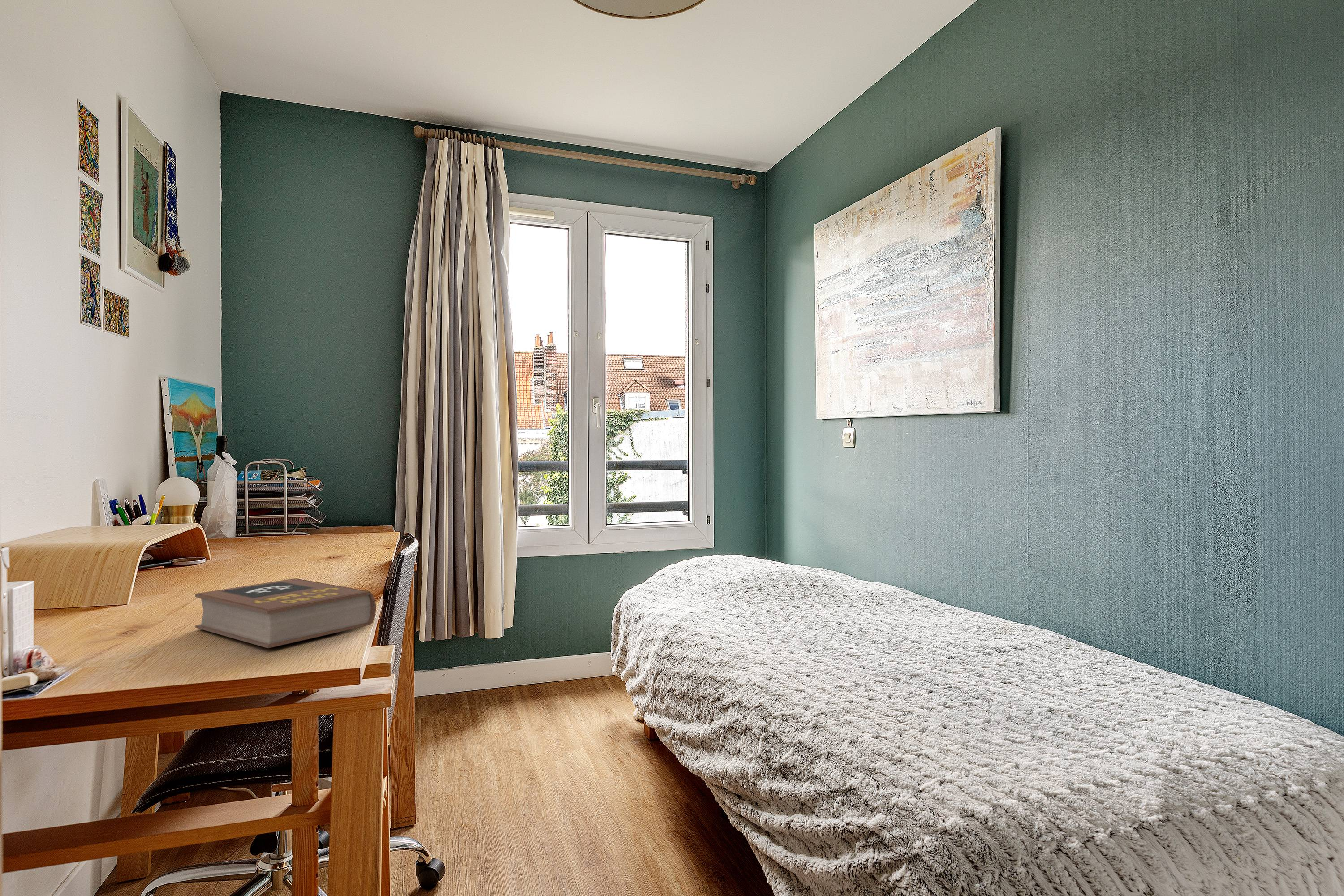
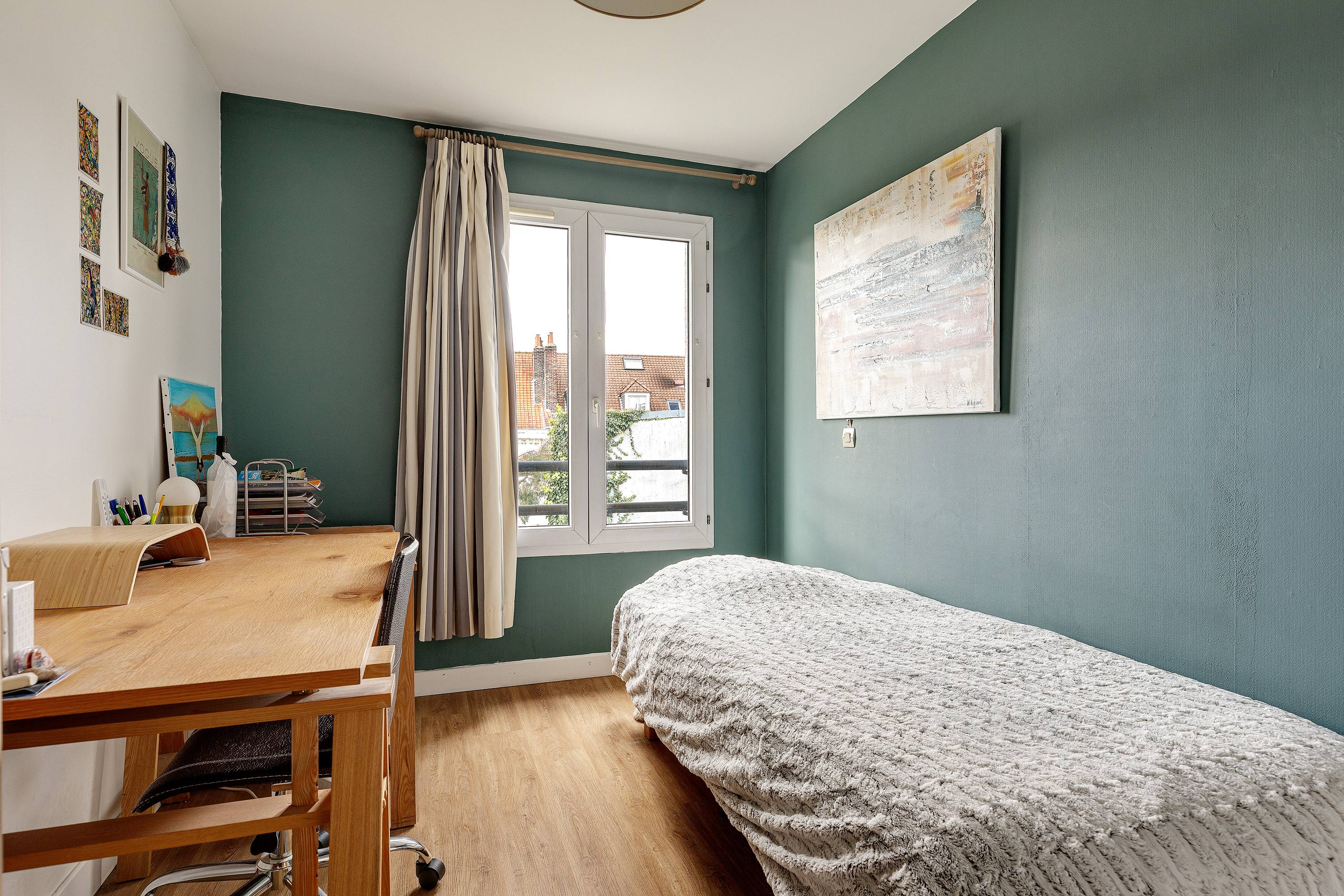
- book [195,578,377,649]
